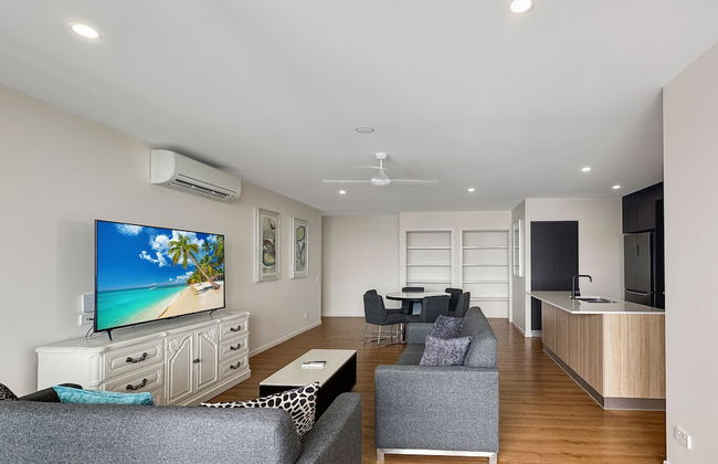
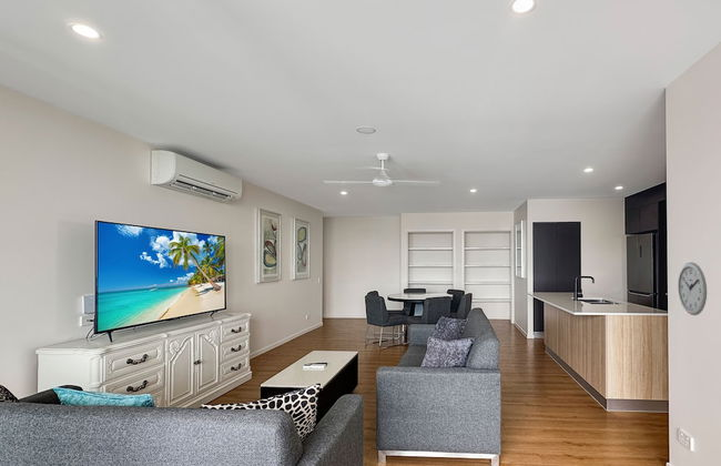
+ wall clock [677,261,708,316]
